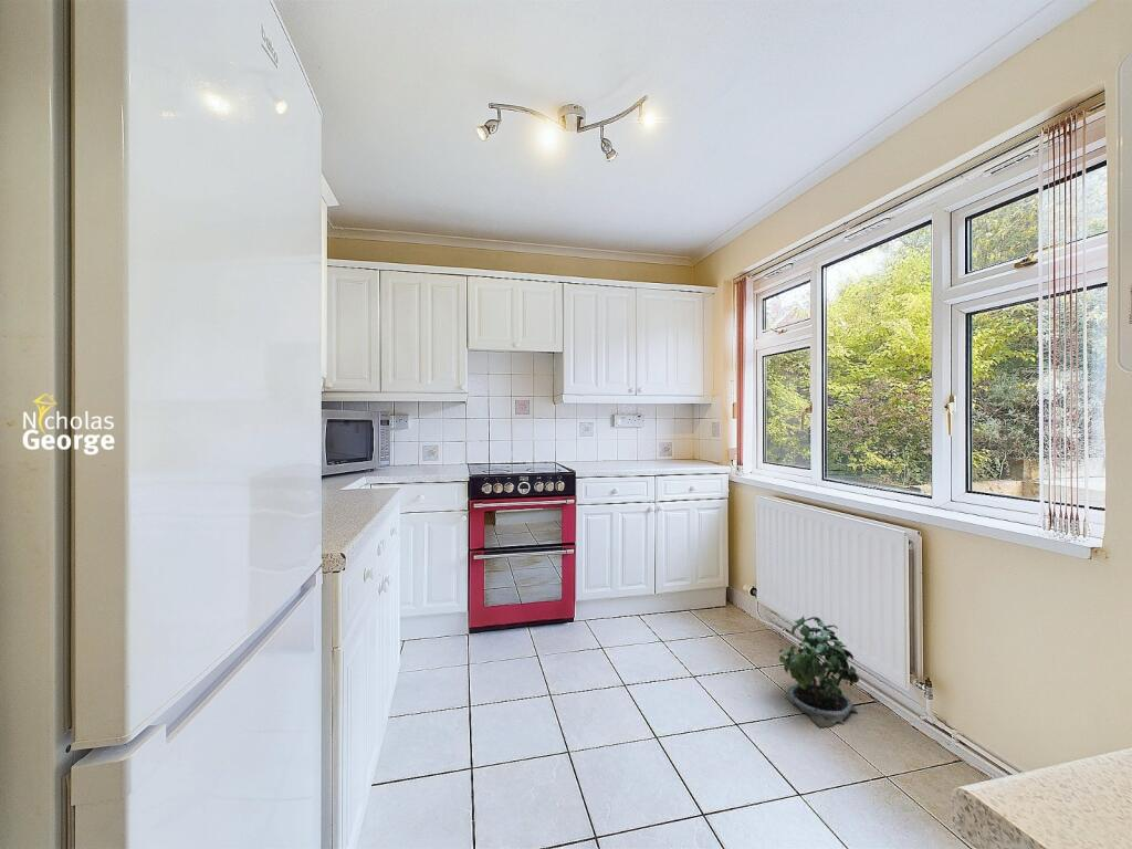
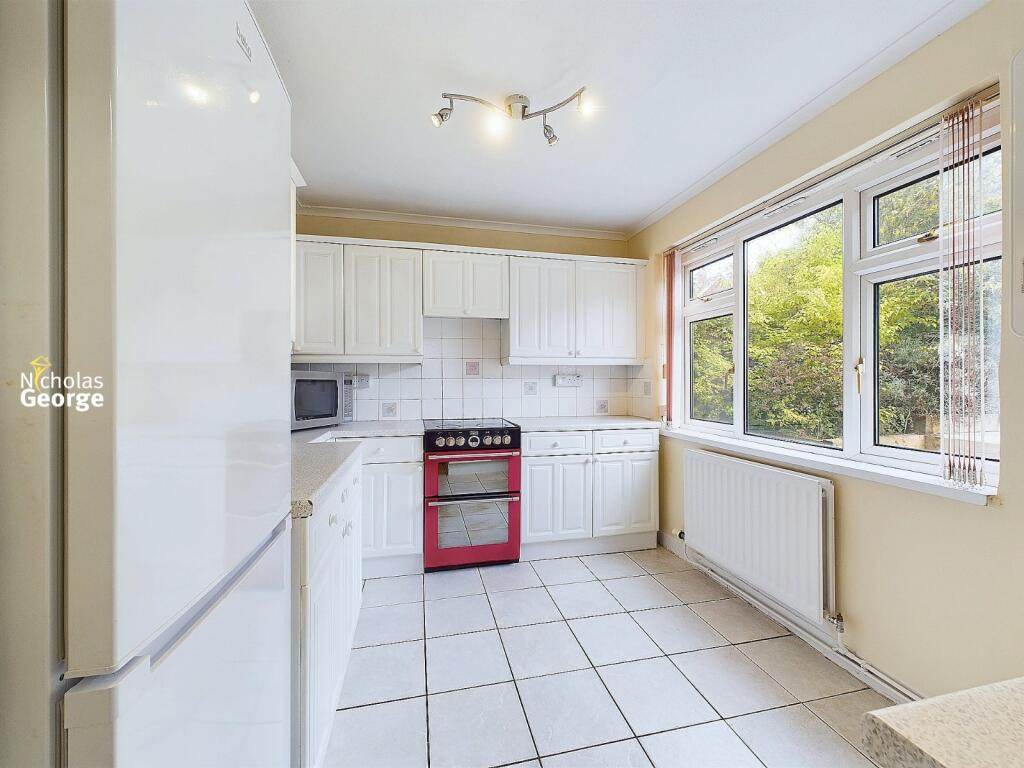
- potted plant [778,614,860,729]
